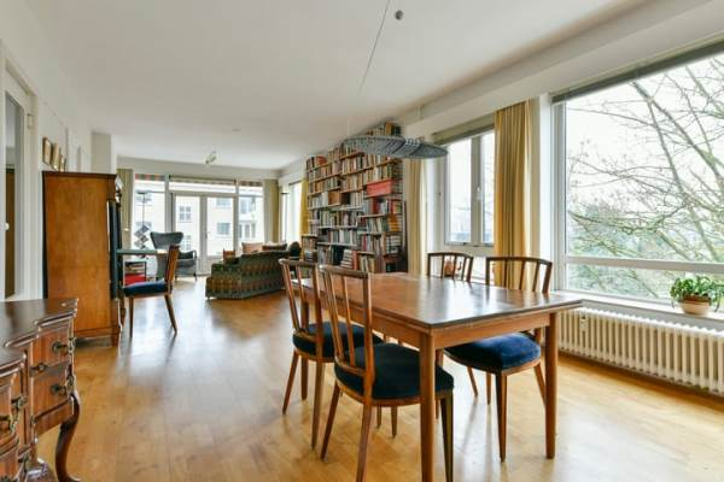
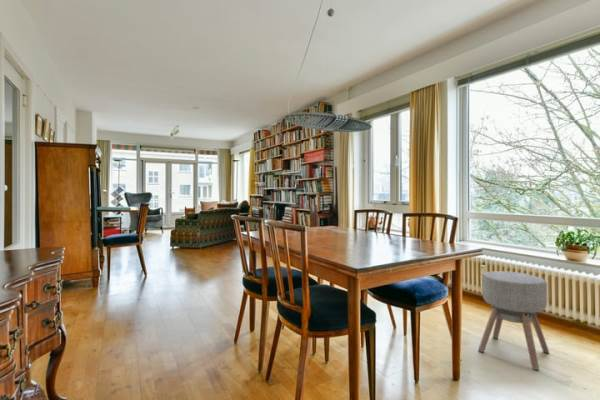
+ ottoman [477,270,550,371]
